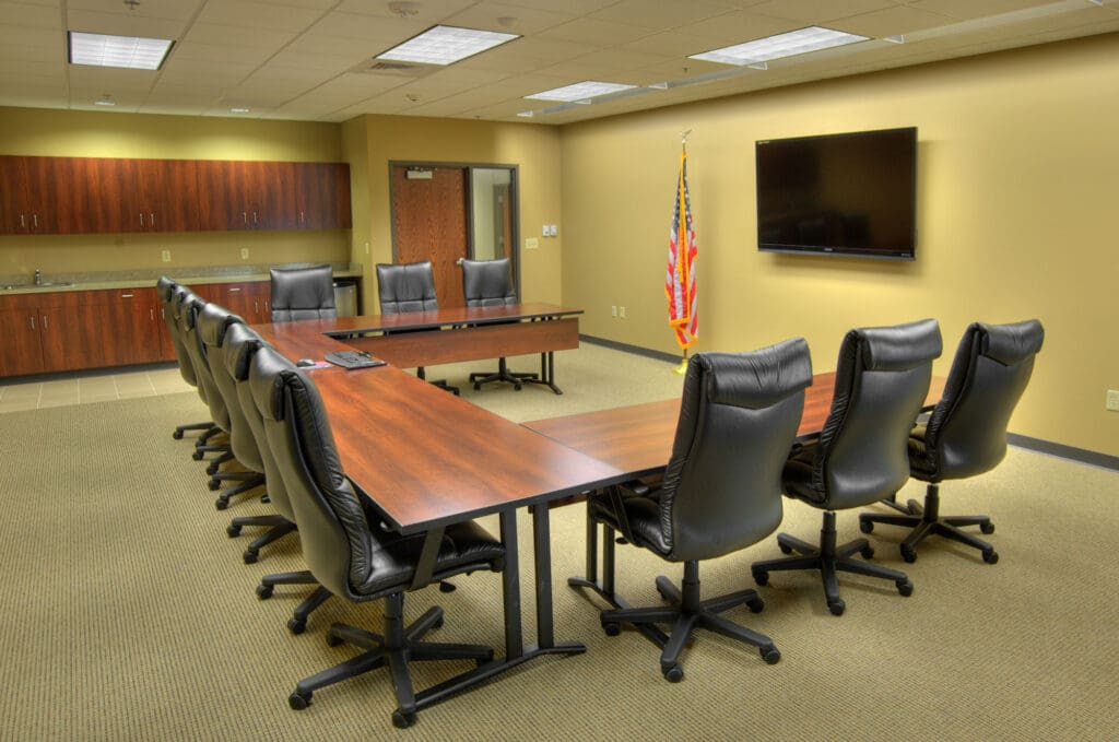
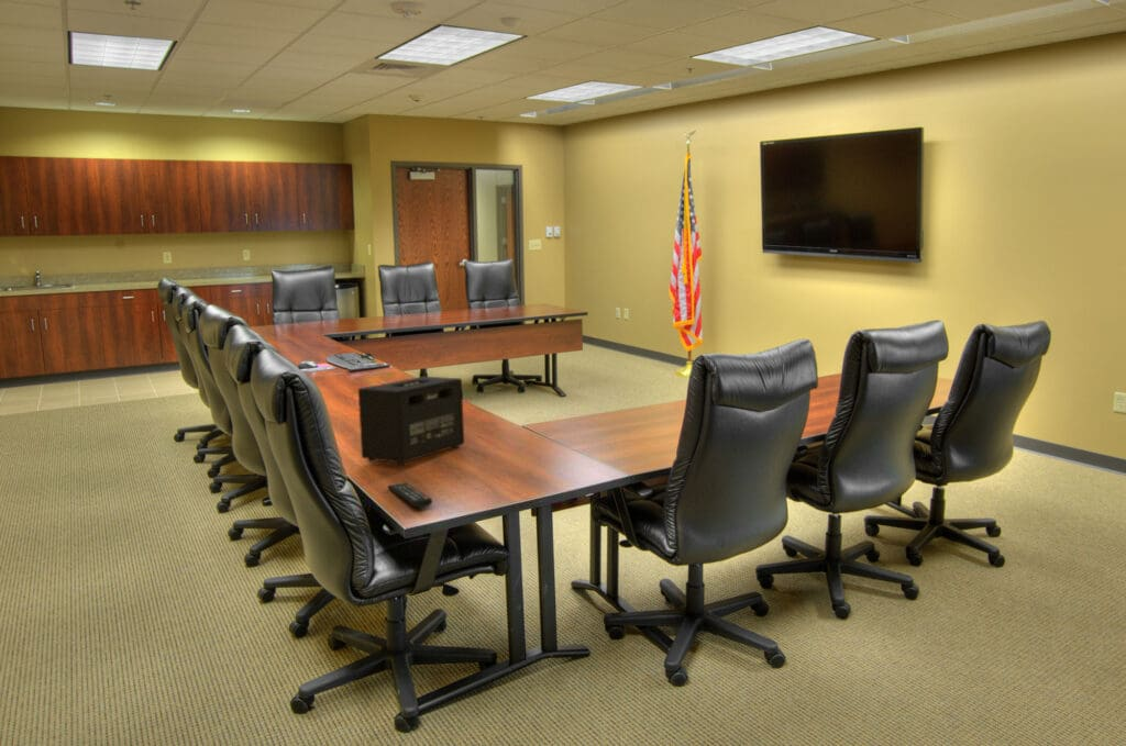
+ remote control [387,482,433,509]
+ speaker [357,376,465,467]
